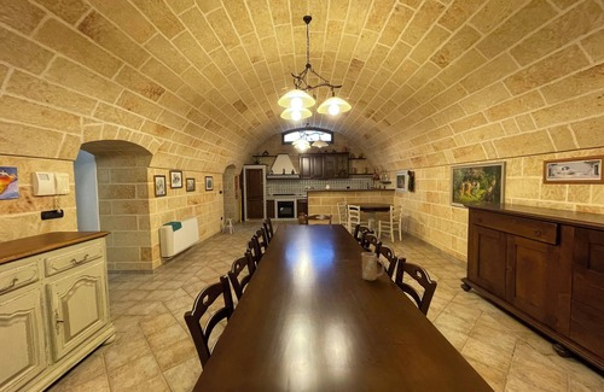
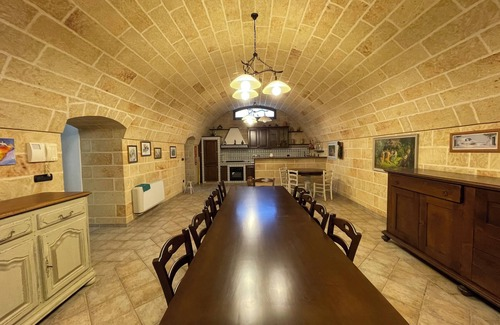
- mug [360,251,385,281]
